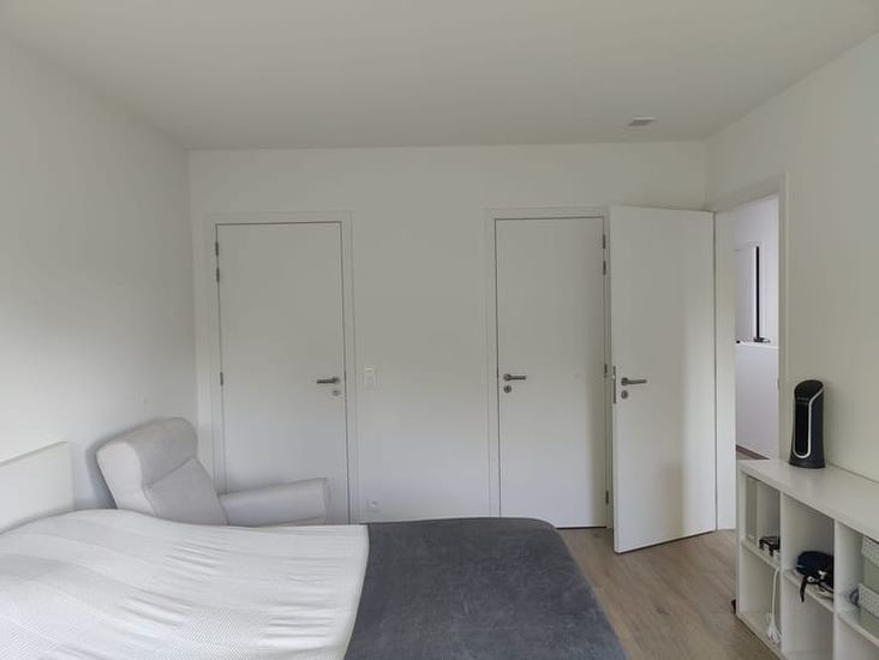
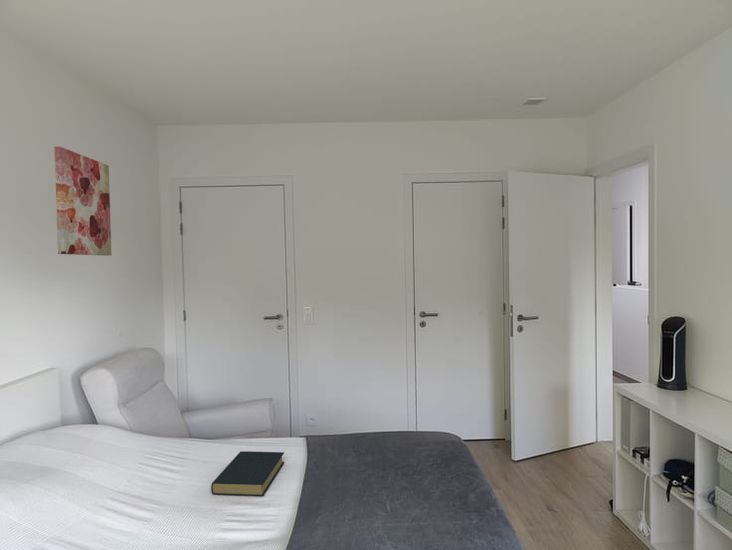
+ hardback book [210,450,285,497]
+ wall art [53,146,112,257]
